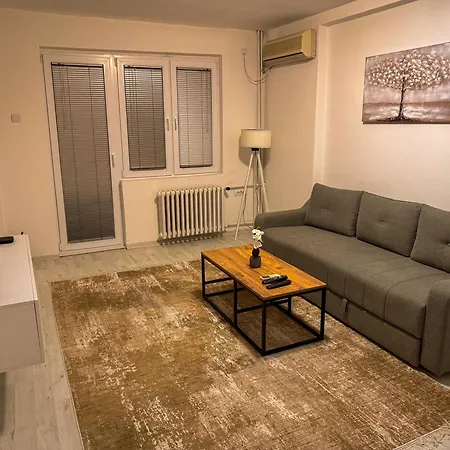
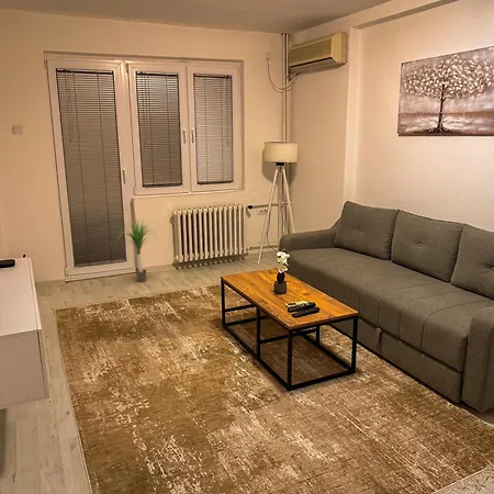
+ potted plant [117,218,160,283]
